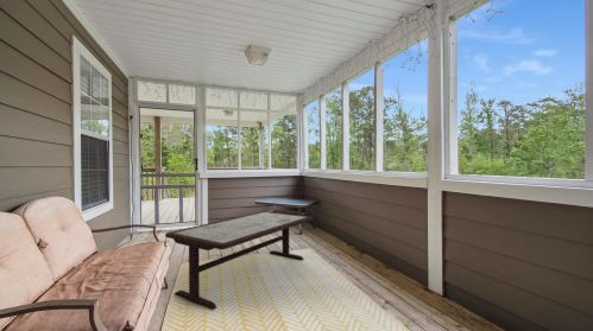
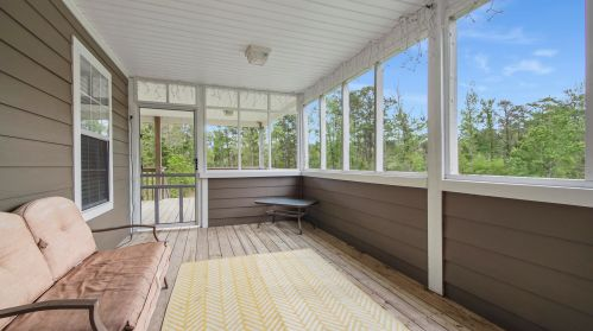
- coffee table [164,210,314,311]
